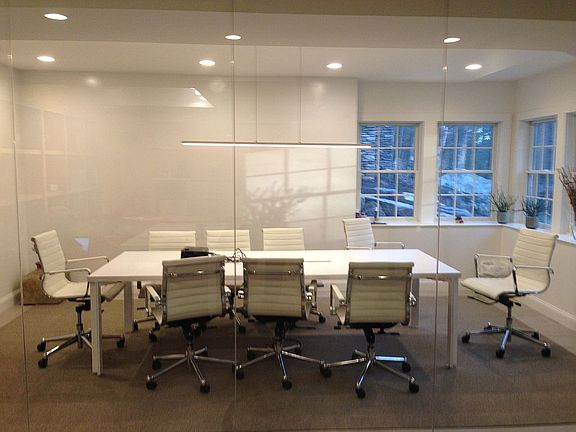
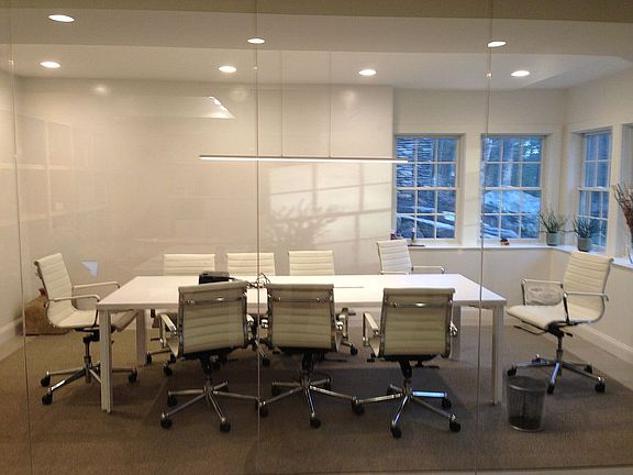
+ waste bin [503,374,549,433]
